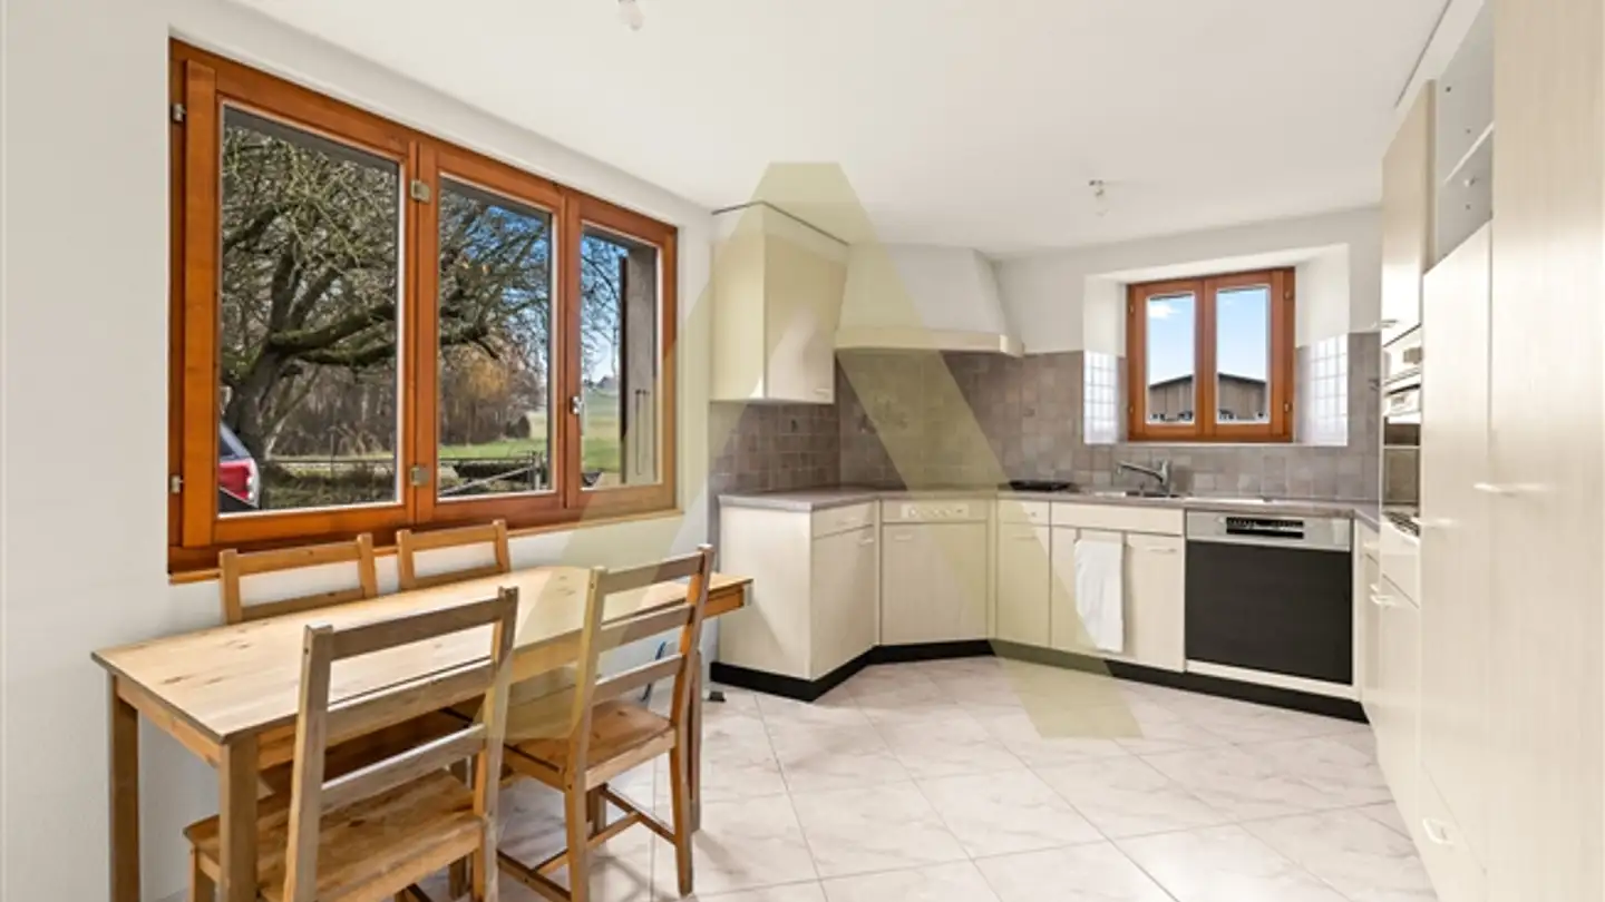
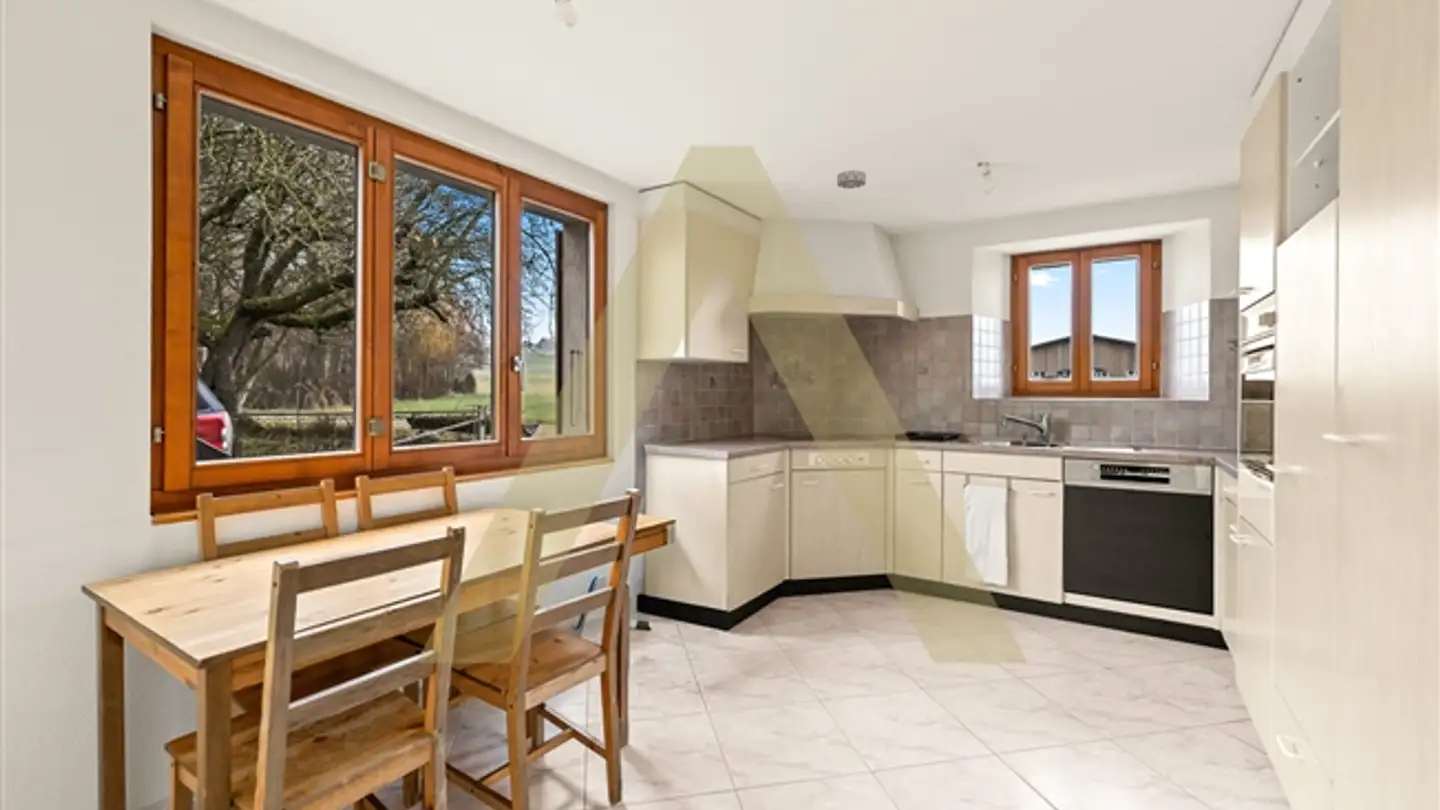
+ smoke detector [836,169,867,190]
